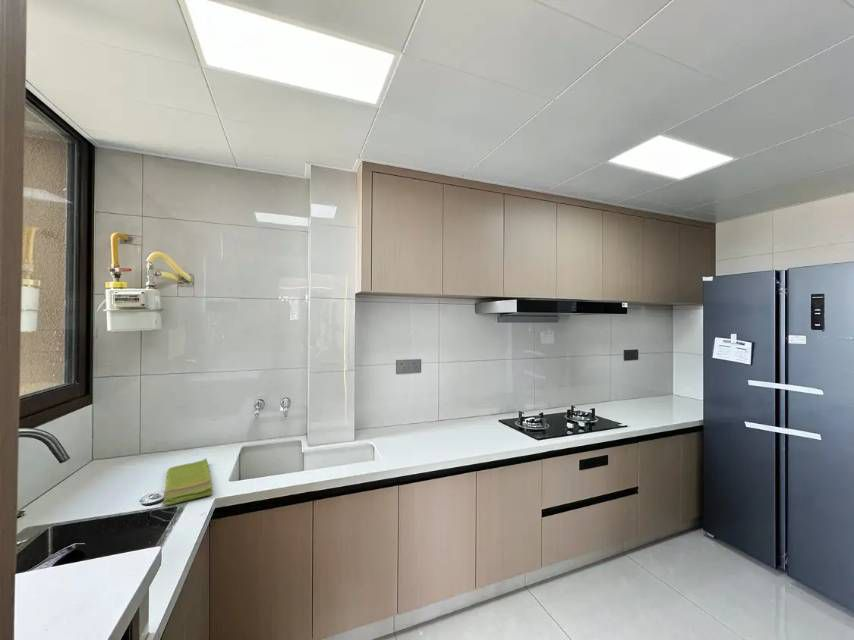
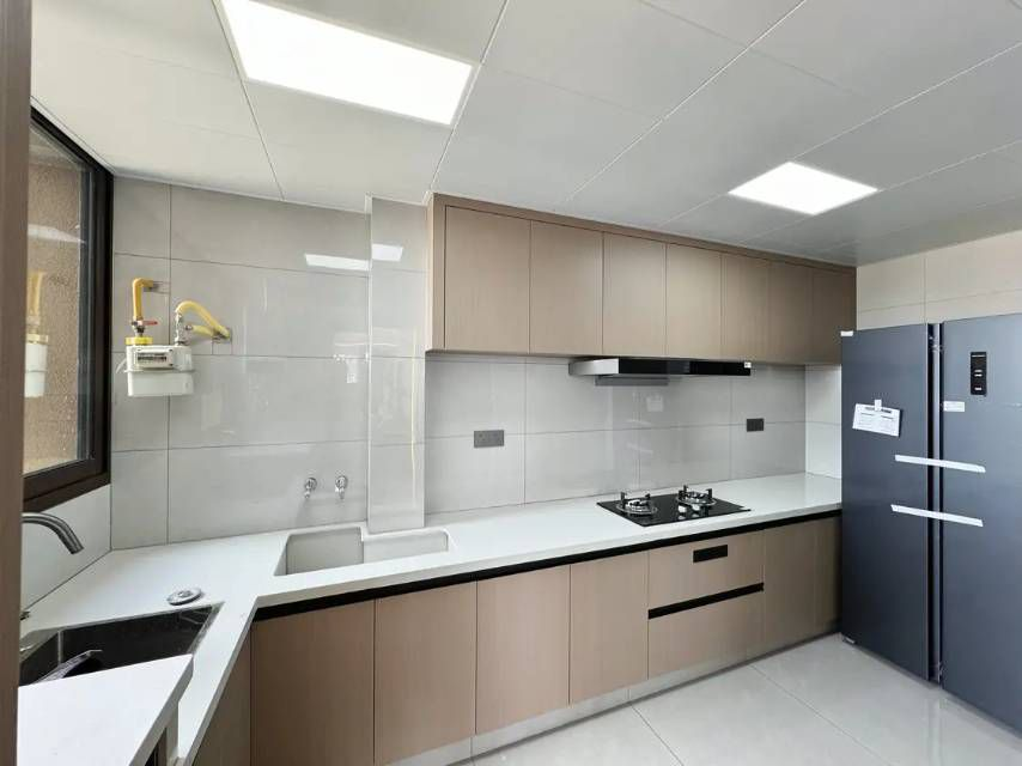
- dish towel [162,457,214,506]
